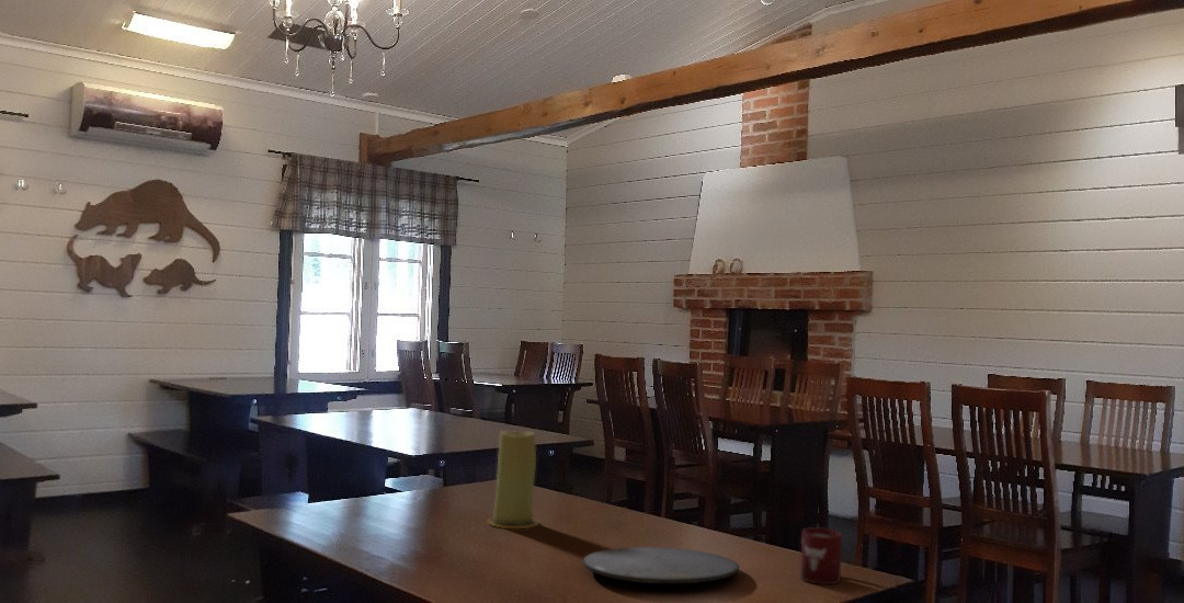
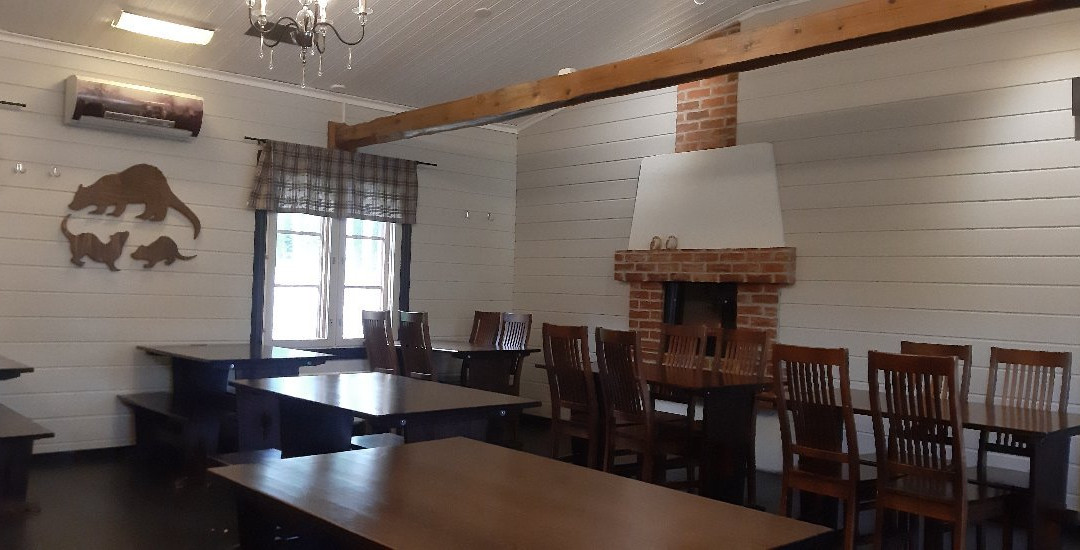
- candle [487,430,540,530]
- cup [799,526,843,585]
- plate [582,546,740,584]
